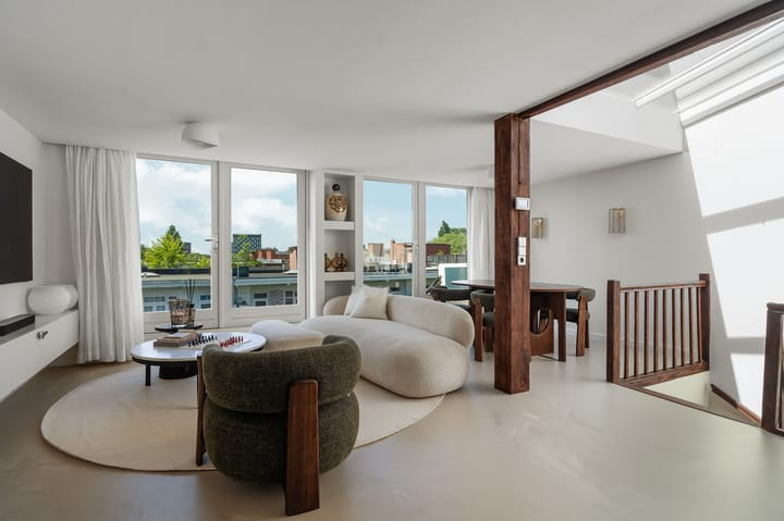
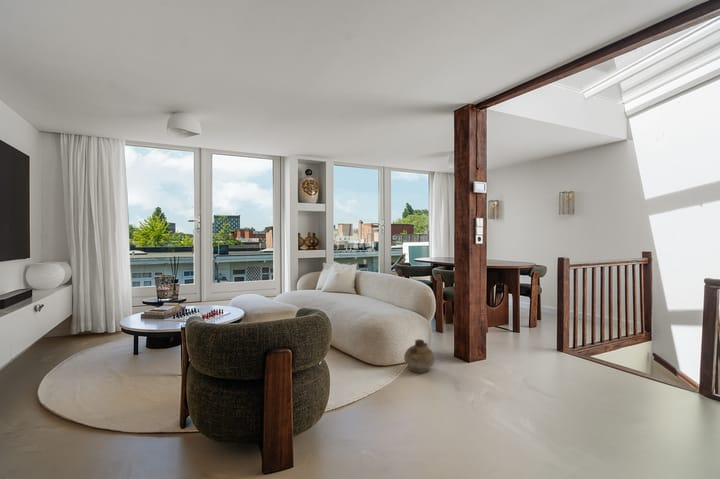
+ ceramic jug [403,338,436,374]
